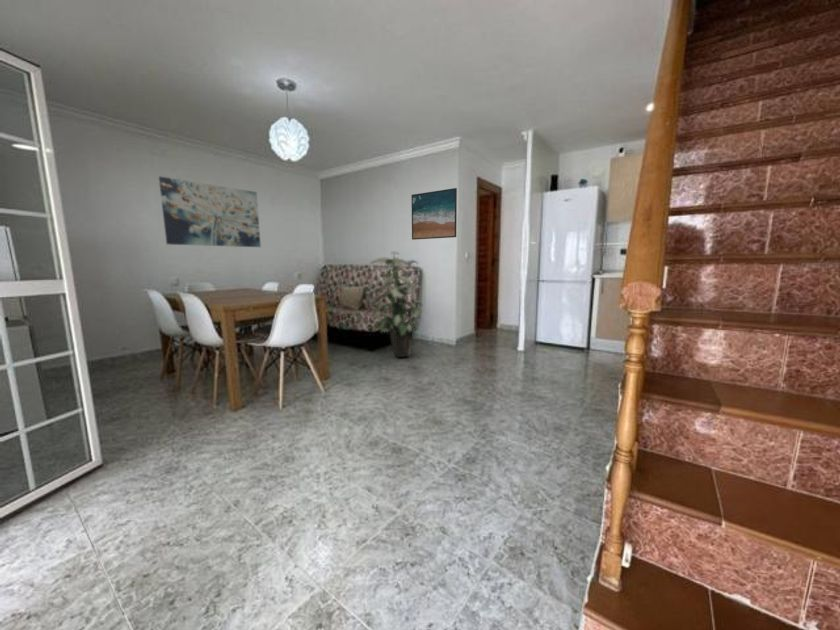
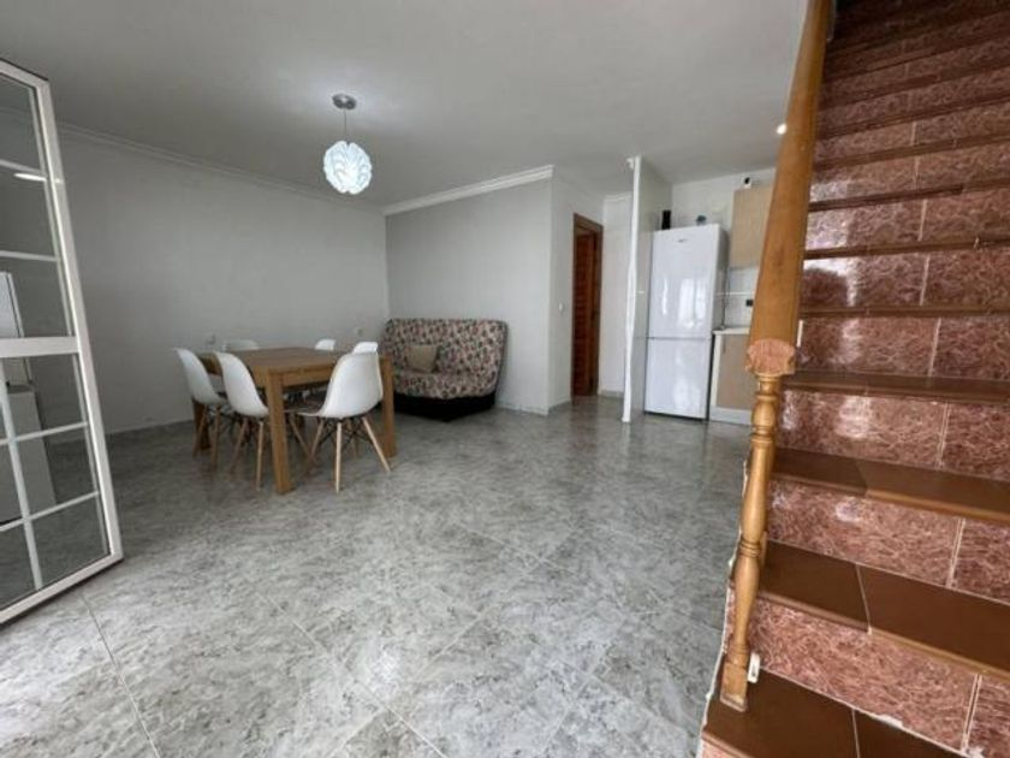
- wall art [158,176,262,248]
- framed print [410,187,458,241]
- indoor plant [369,251,424,358]
